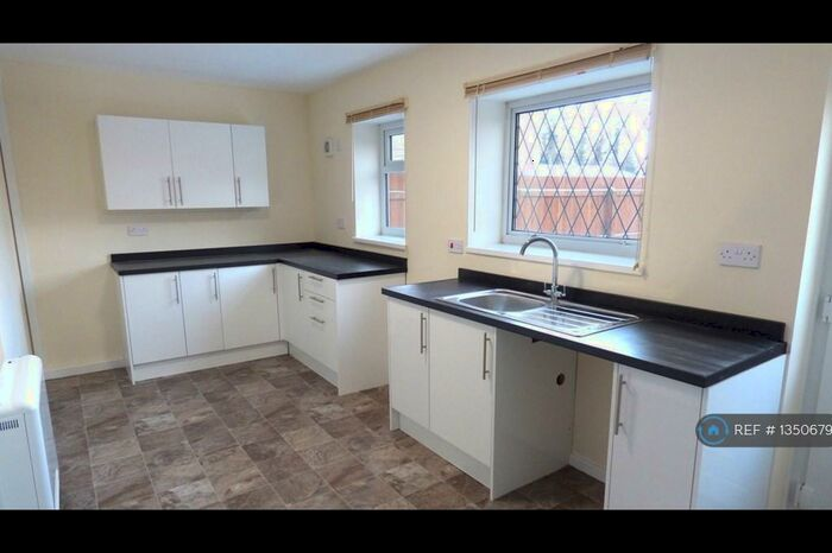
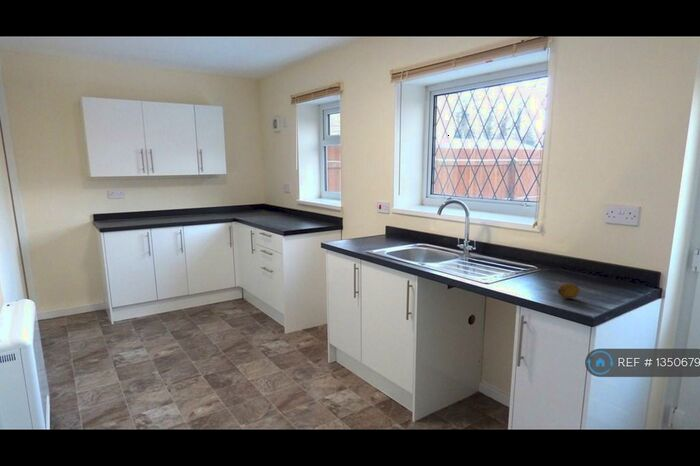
+ fruit [557,282,581,300]
